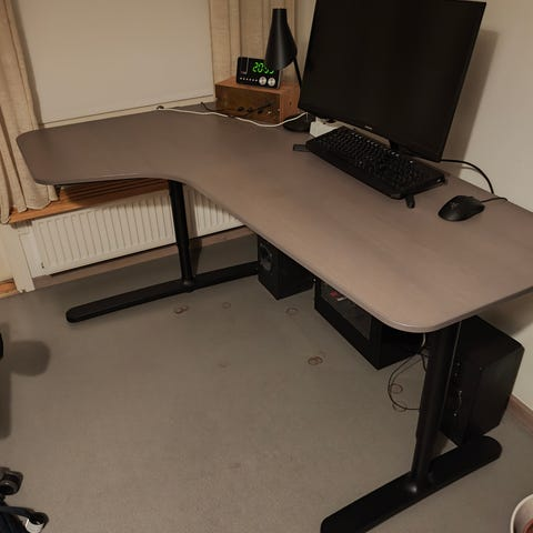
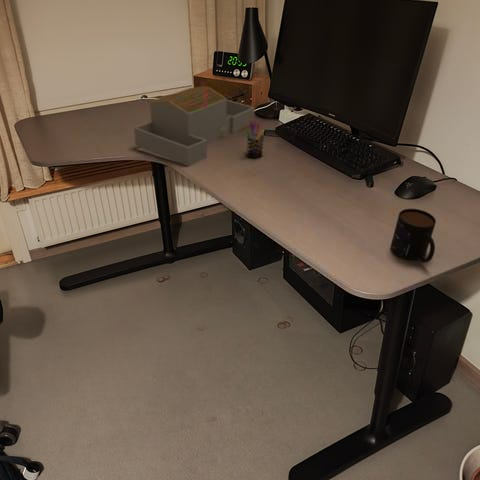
+ pen holder [245,120,265,159]
+ mug [390,208,437,264]
+ architectural model [133,86,256,167]
